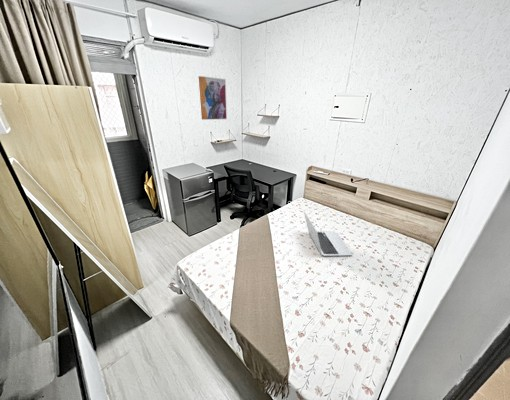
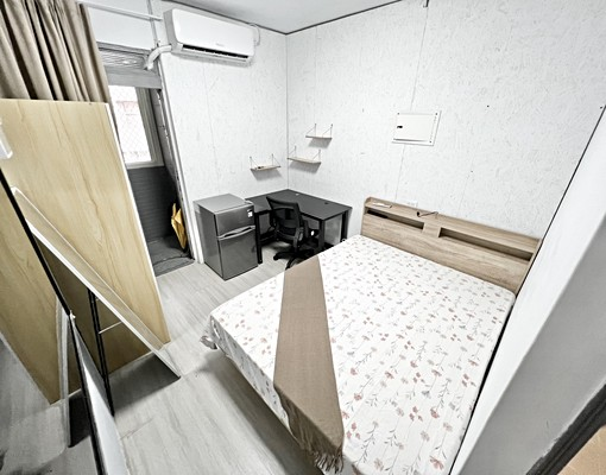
- wall art [196,75,228,121]
- laptop [303,211,353,257]
